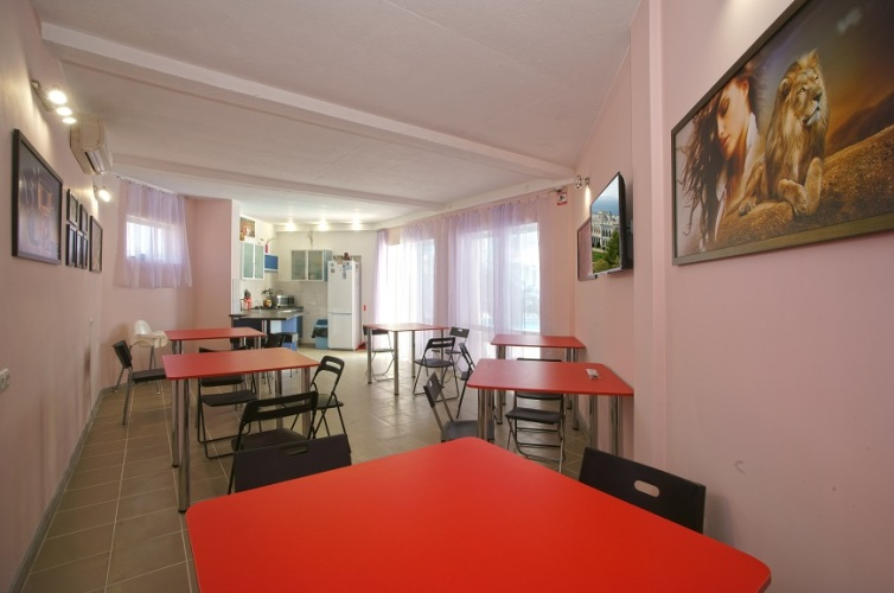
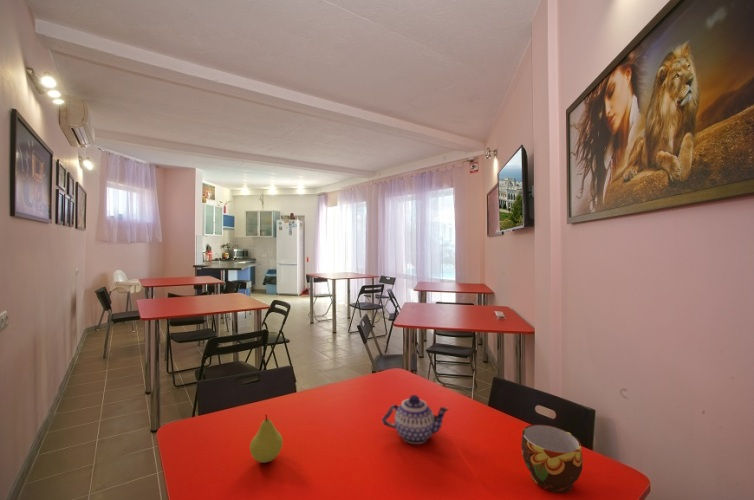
+ teapot [381,394,450,445]
+ fruit [249,414,284,464]
+ cup [520,423,584,494]
